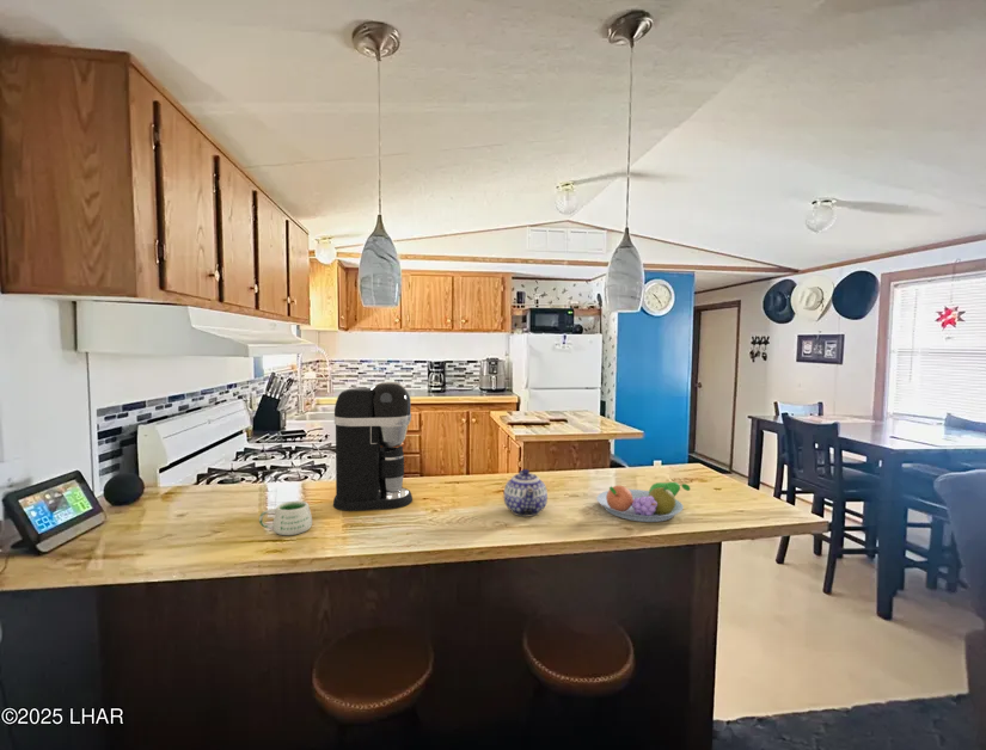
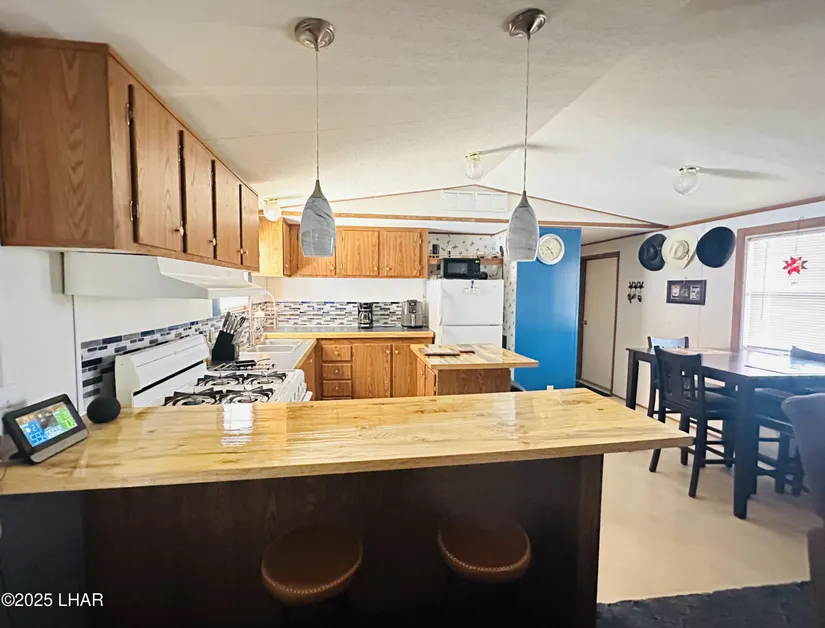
- teapot [503,468,549,517]
- fruit bowl [595,481,691,523]
- mug [258,500,313,536]
- coffee maker [332,381,414,512]
